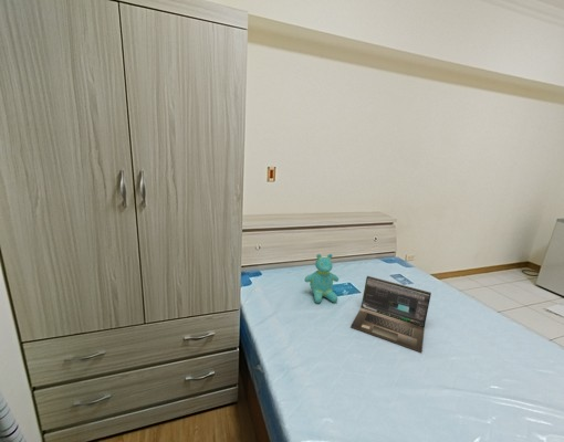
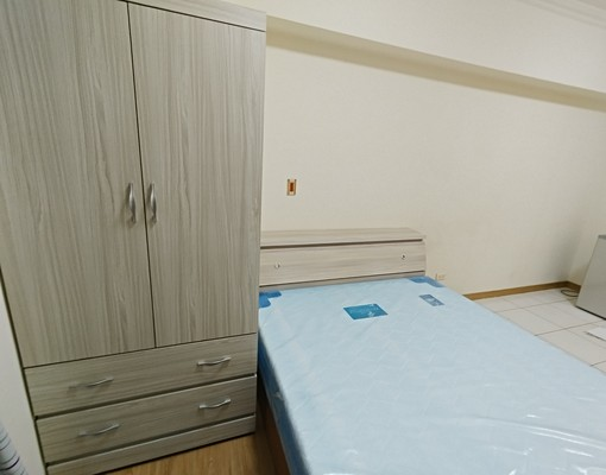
- laptop [349,275,432,354]
- teddy bear [303,253,340,304]
